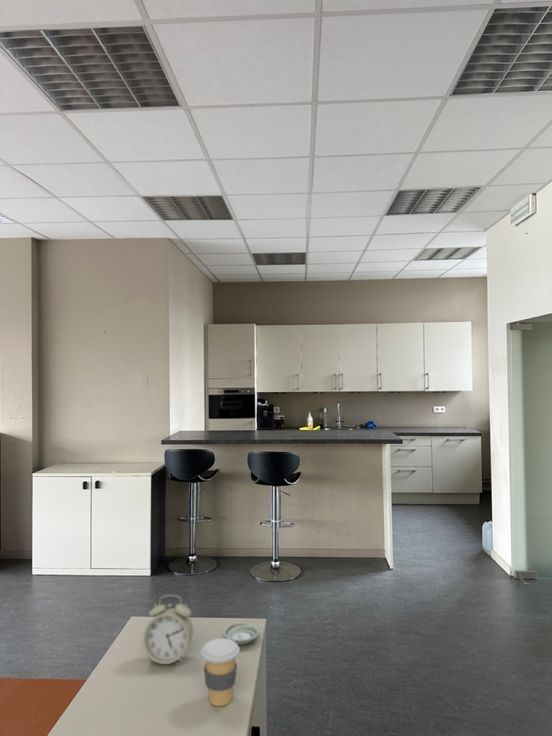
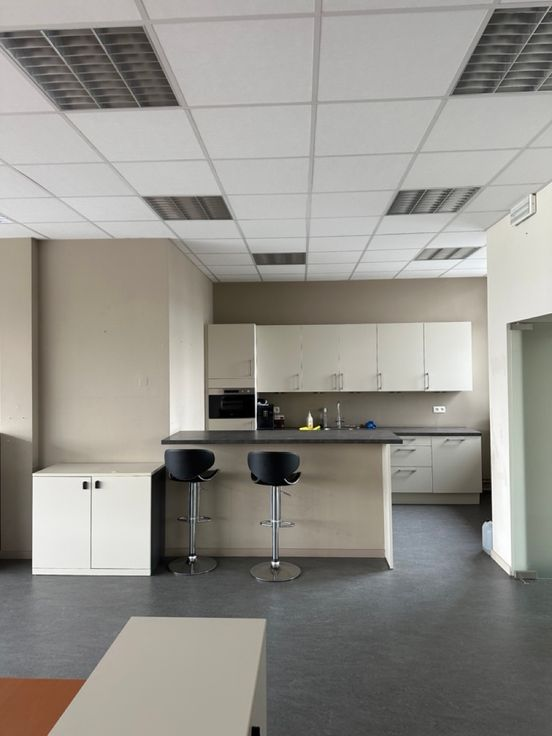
- coffee cup [200,637,240,707]
- saucer [222,622,261,646]
- alarm clock [142,594,194,665]
